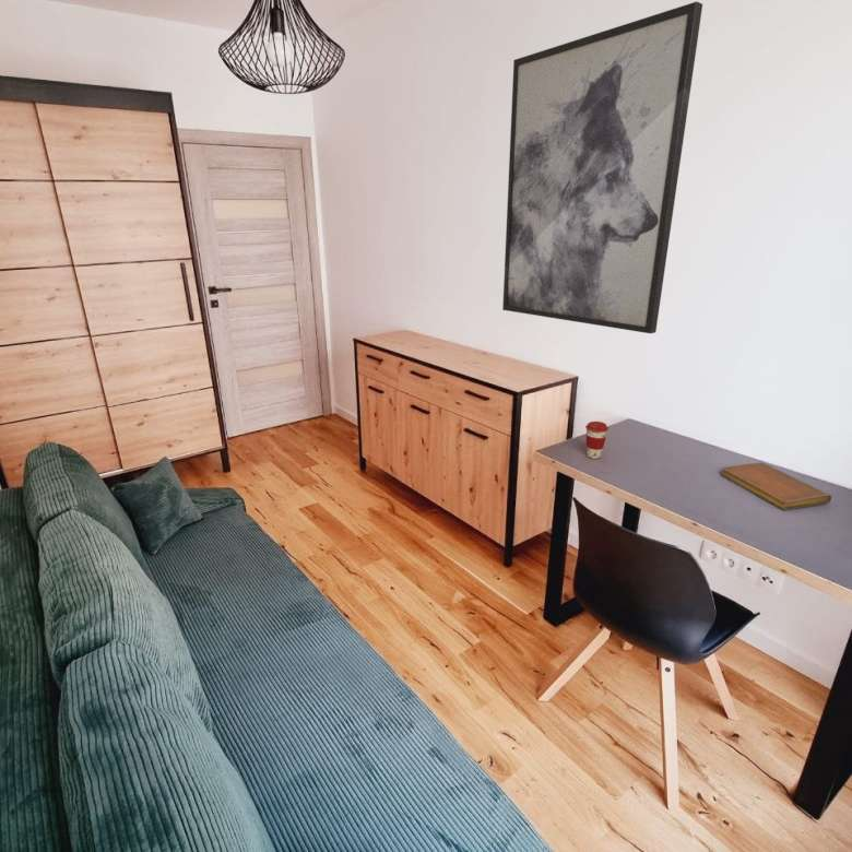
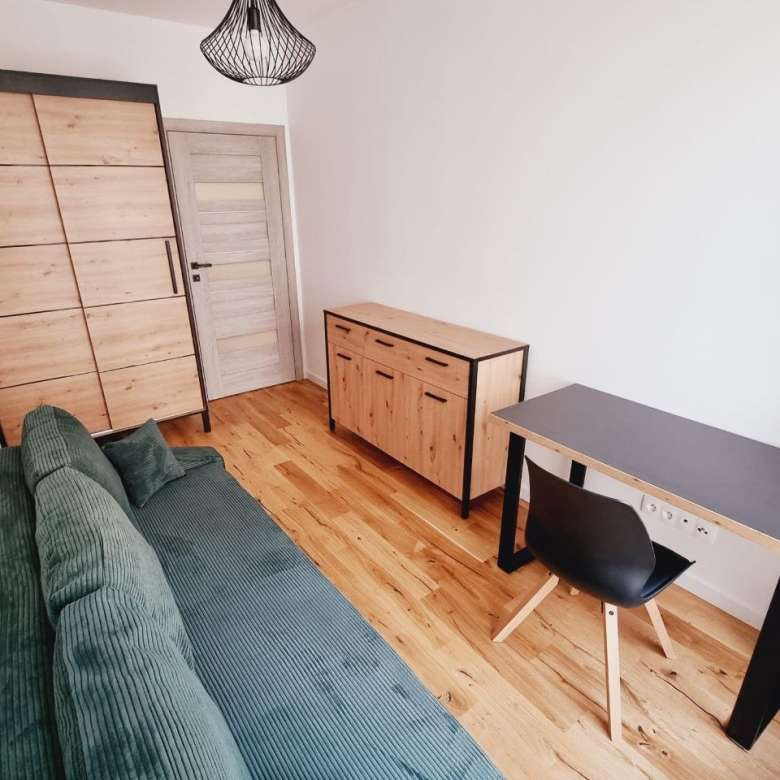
- notebook [720,462,833,511]
- wall art [501,1,703,334]
- coffee cup [584,421,610,460]
